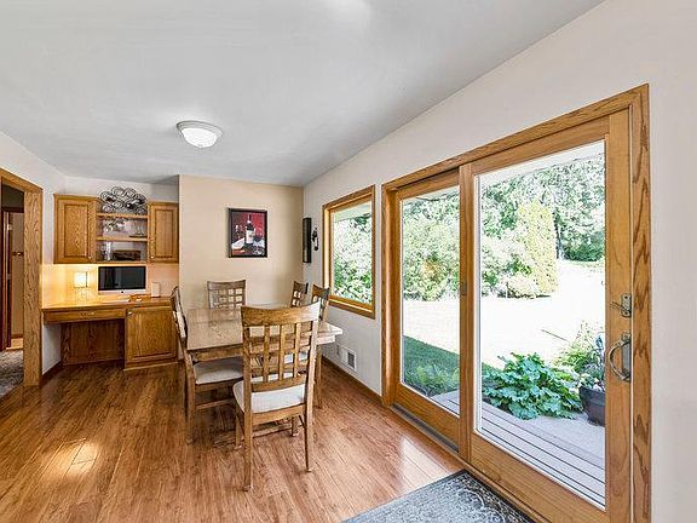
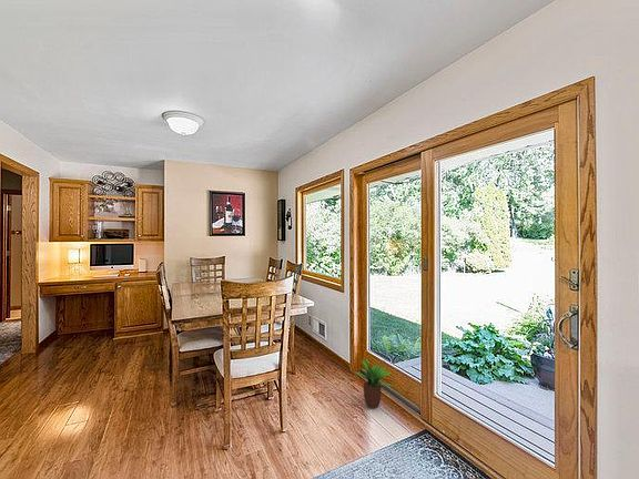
+ potted plant [353,357,395,410]
